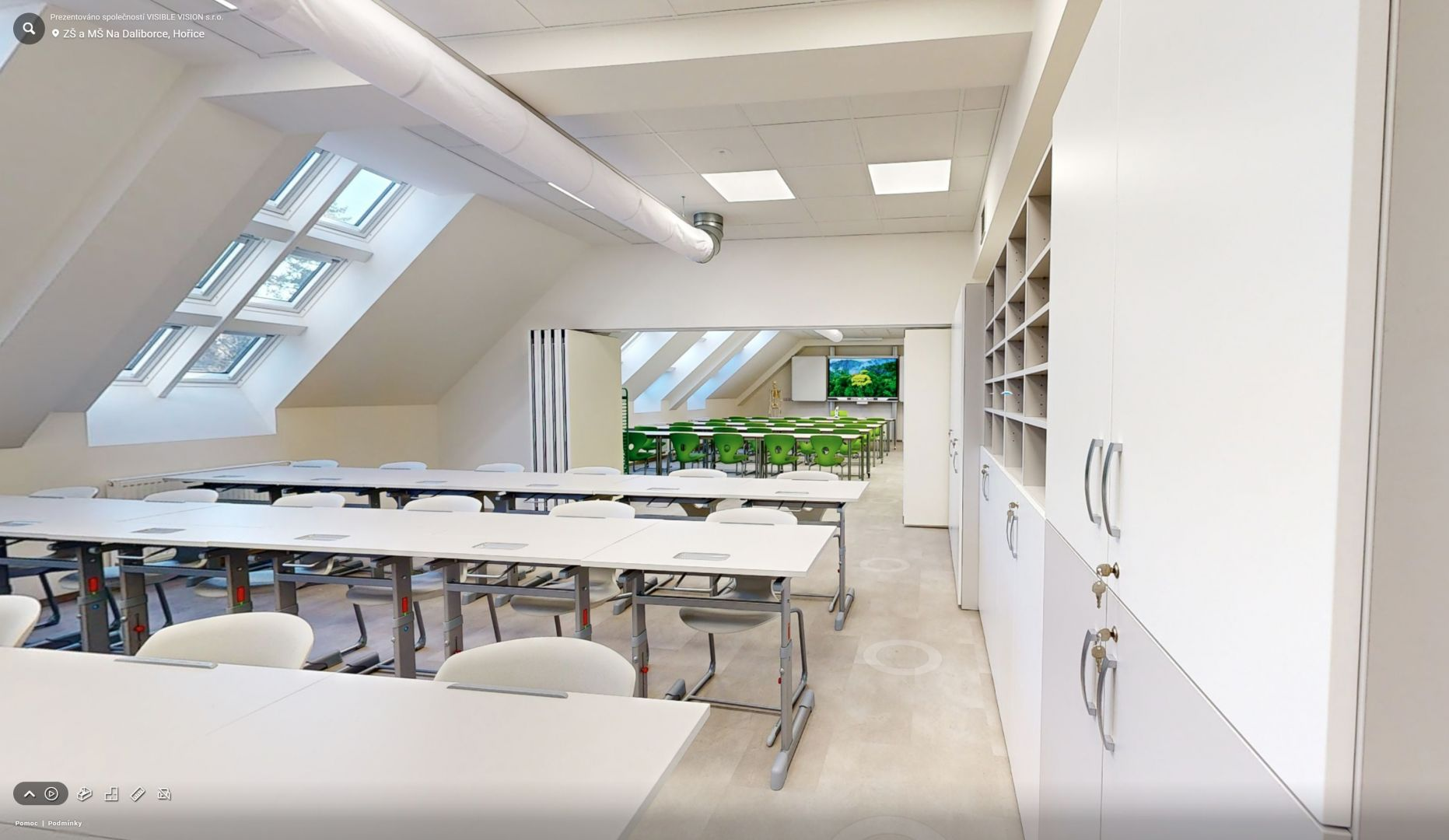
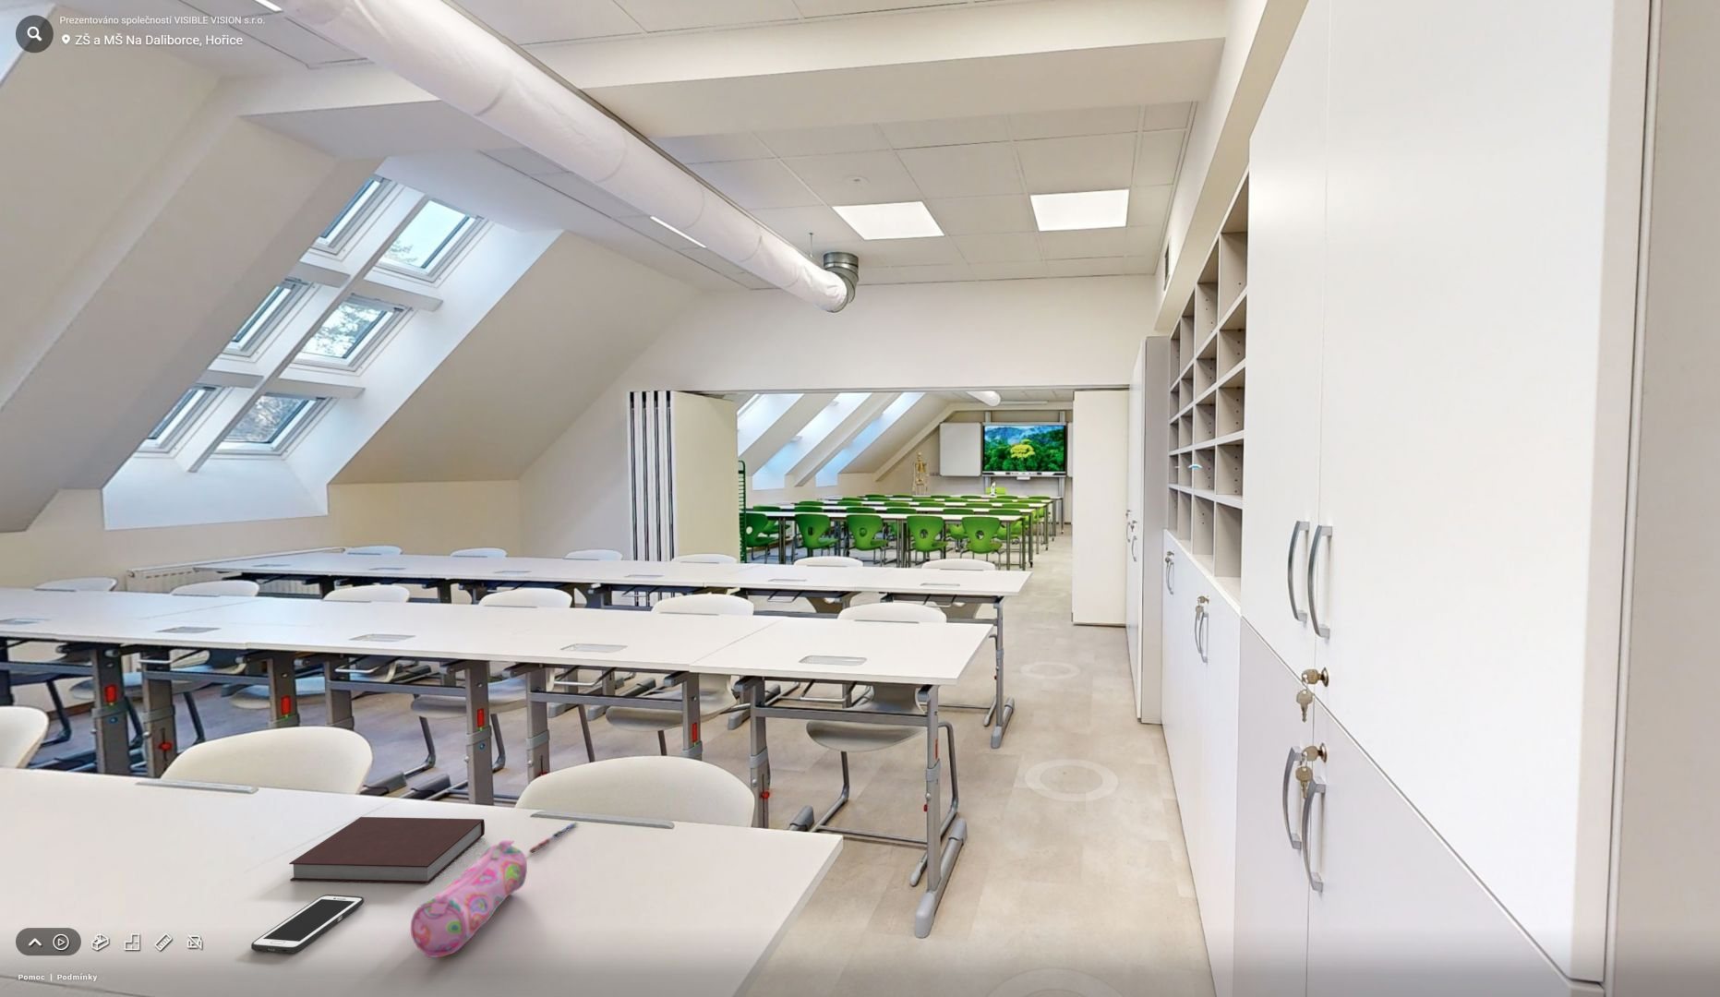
+ cell phone [250,894,364,953]
+ pen [528,820,578,853]
+ notebook [288,817,485,884]
+ pencil case [410,839,528,958]
